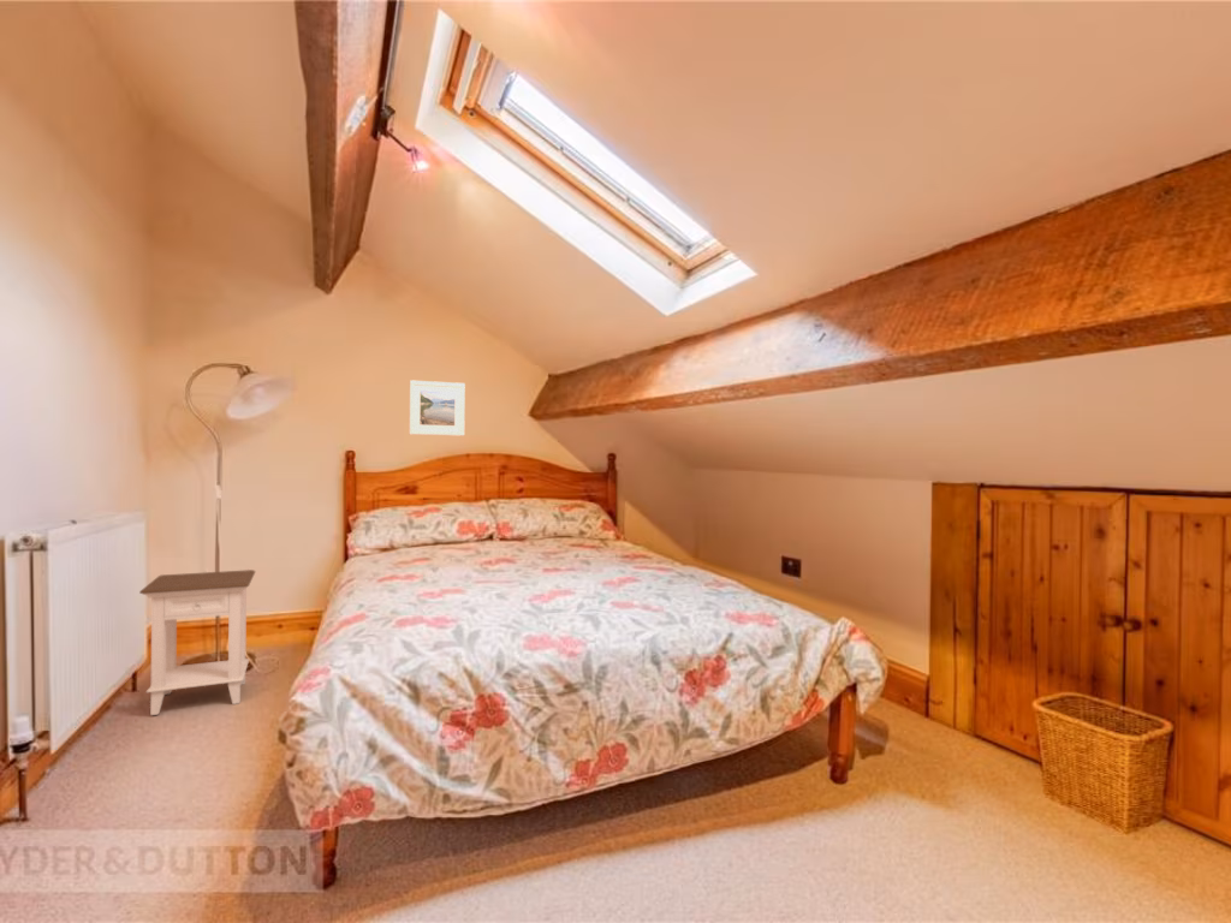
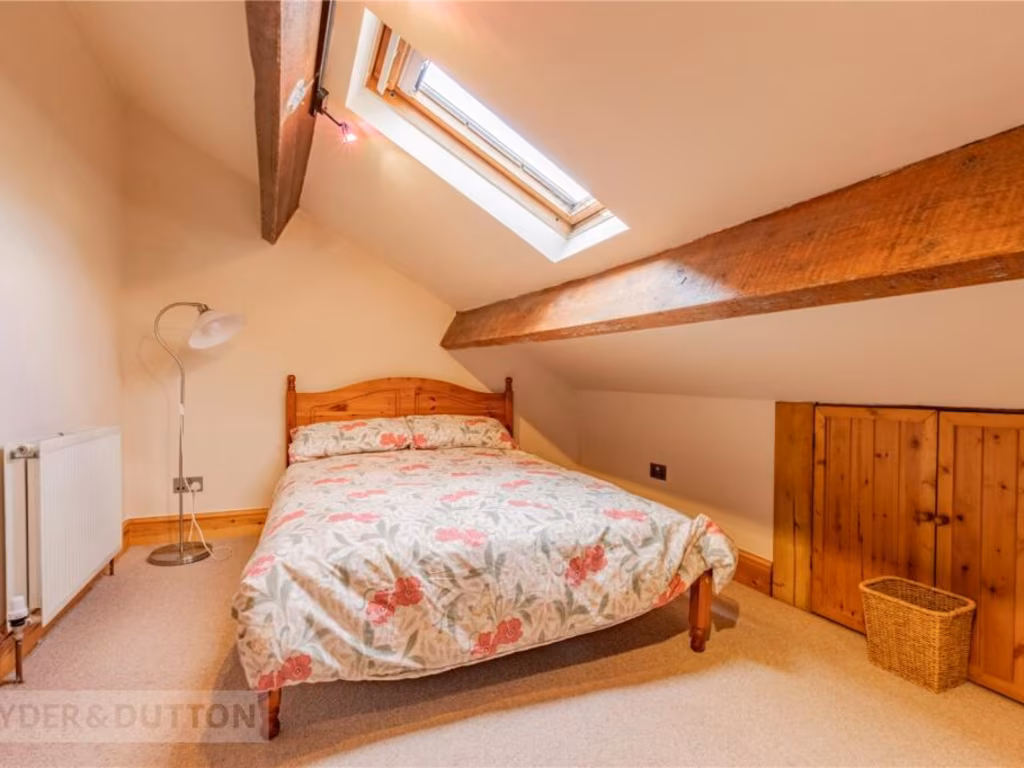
- nightstand [138,568,256,716]
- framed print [408,379,466,437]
